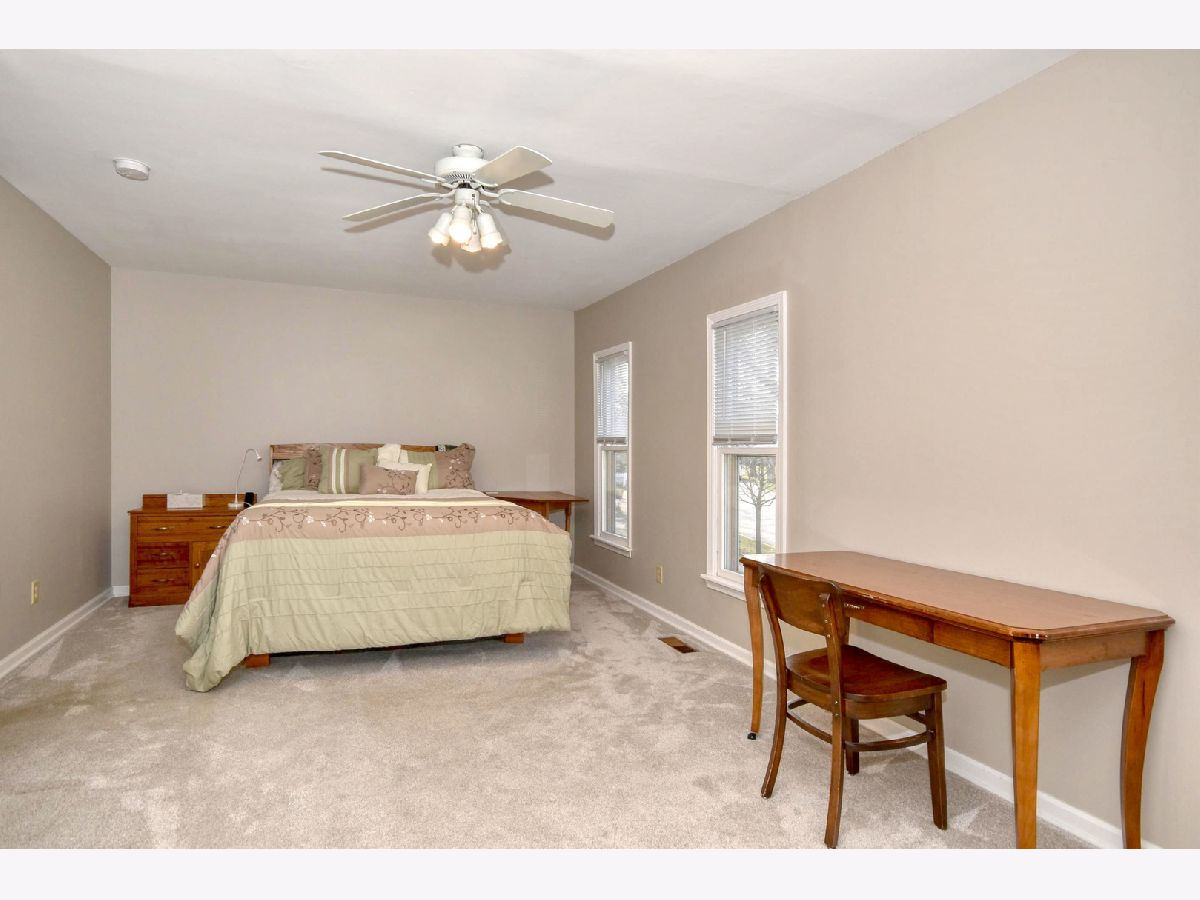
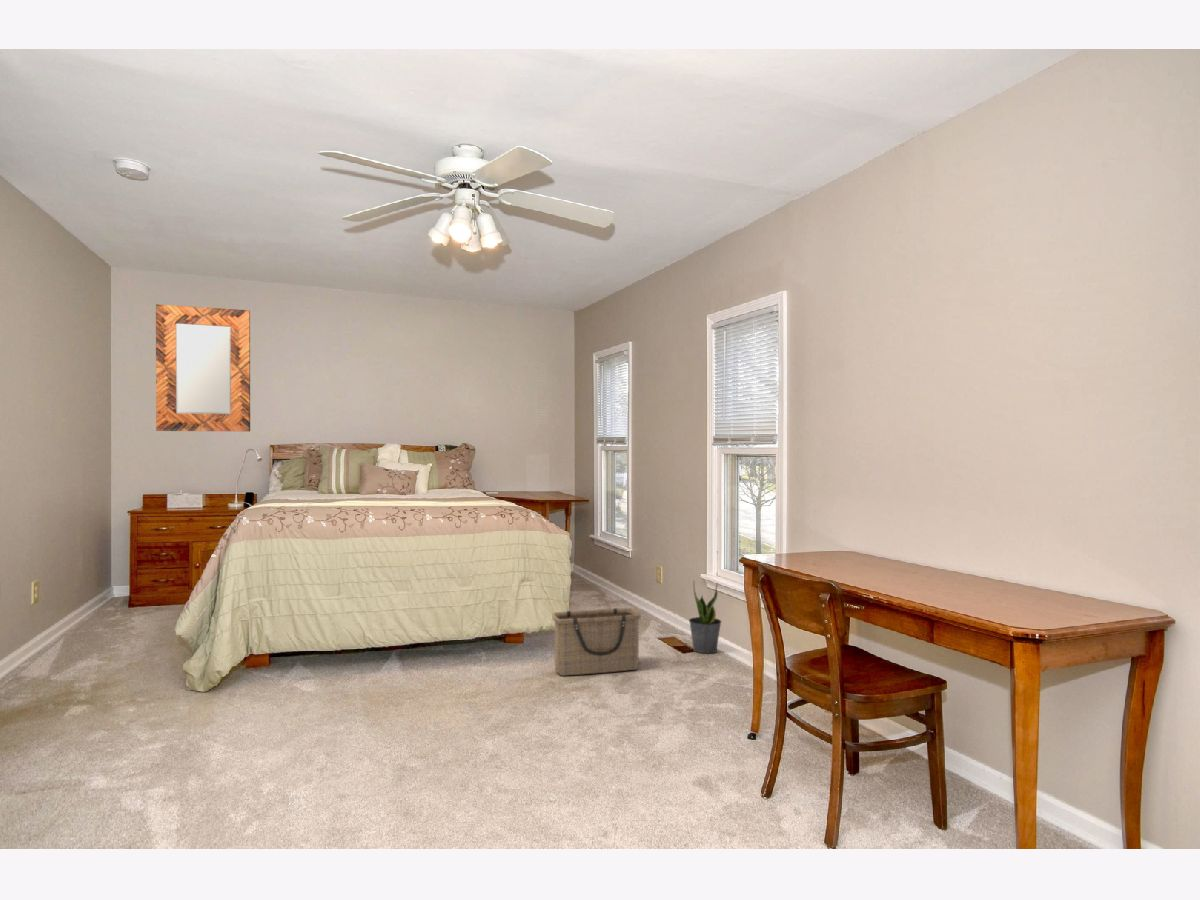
+ potted plant [688,579,722,655]
+ home mirror [155,303,251,432]
+ basket [551,607,642,677]
